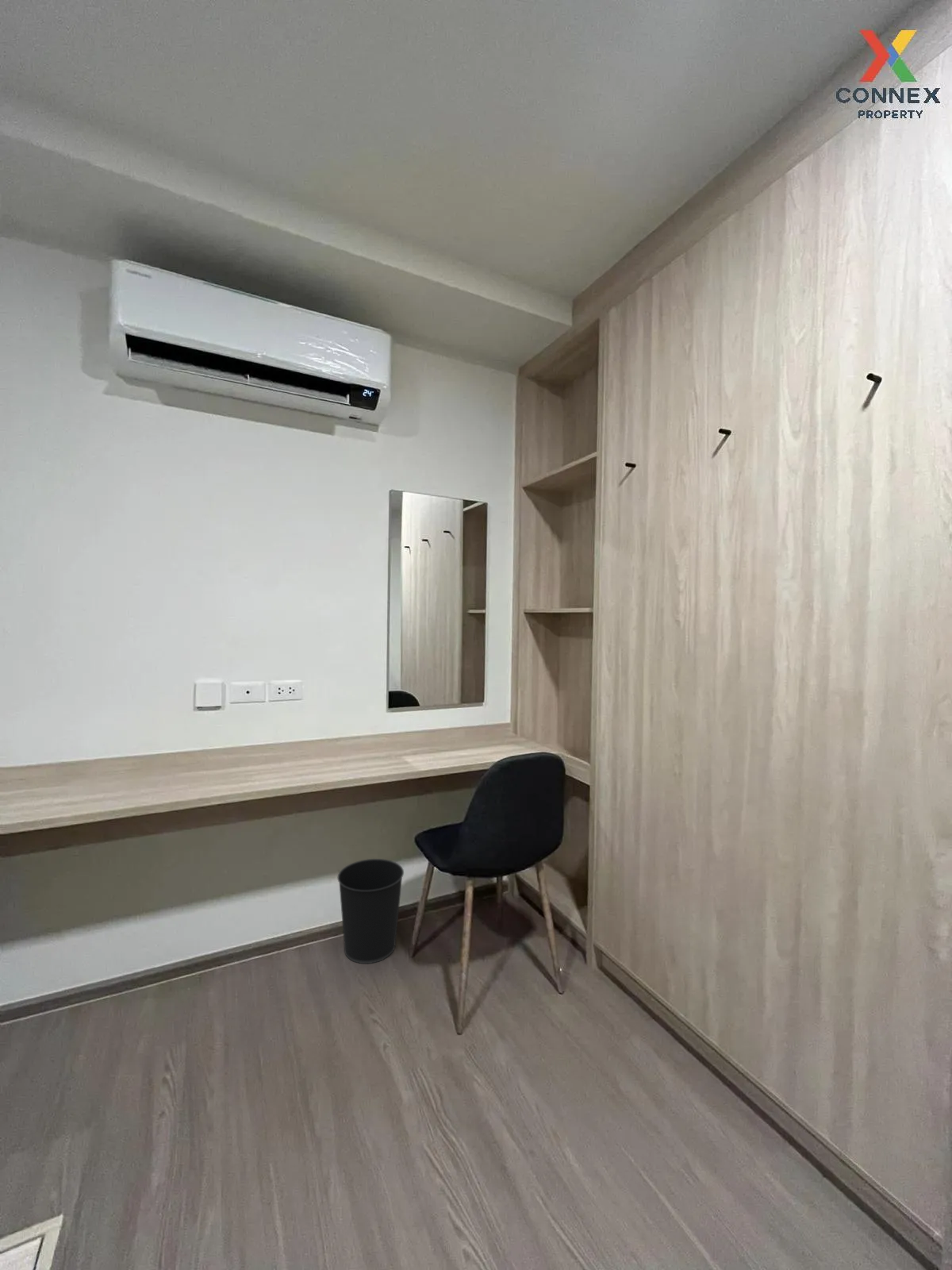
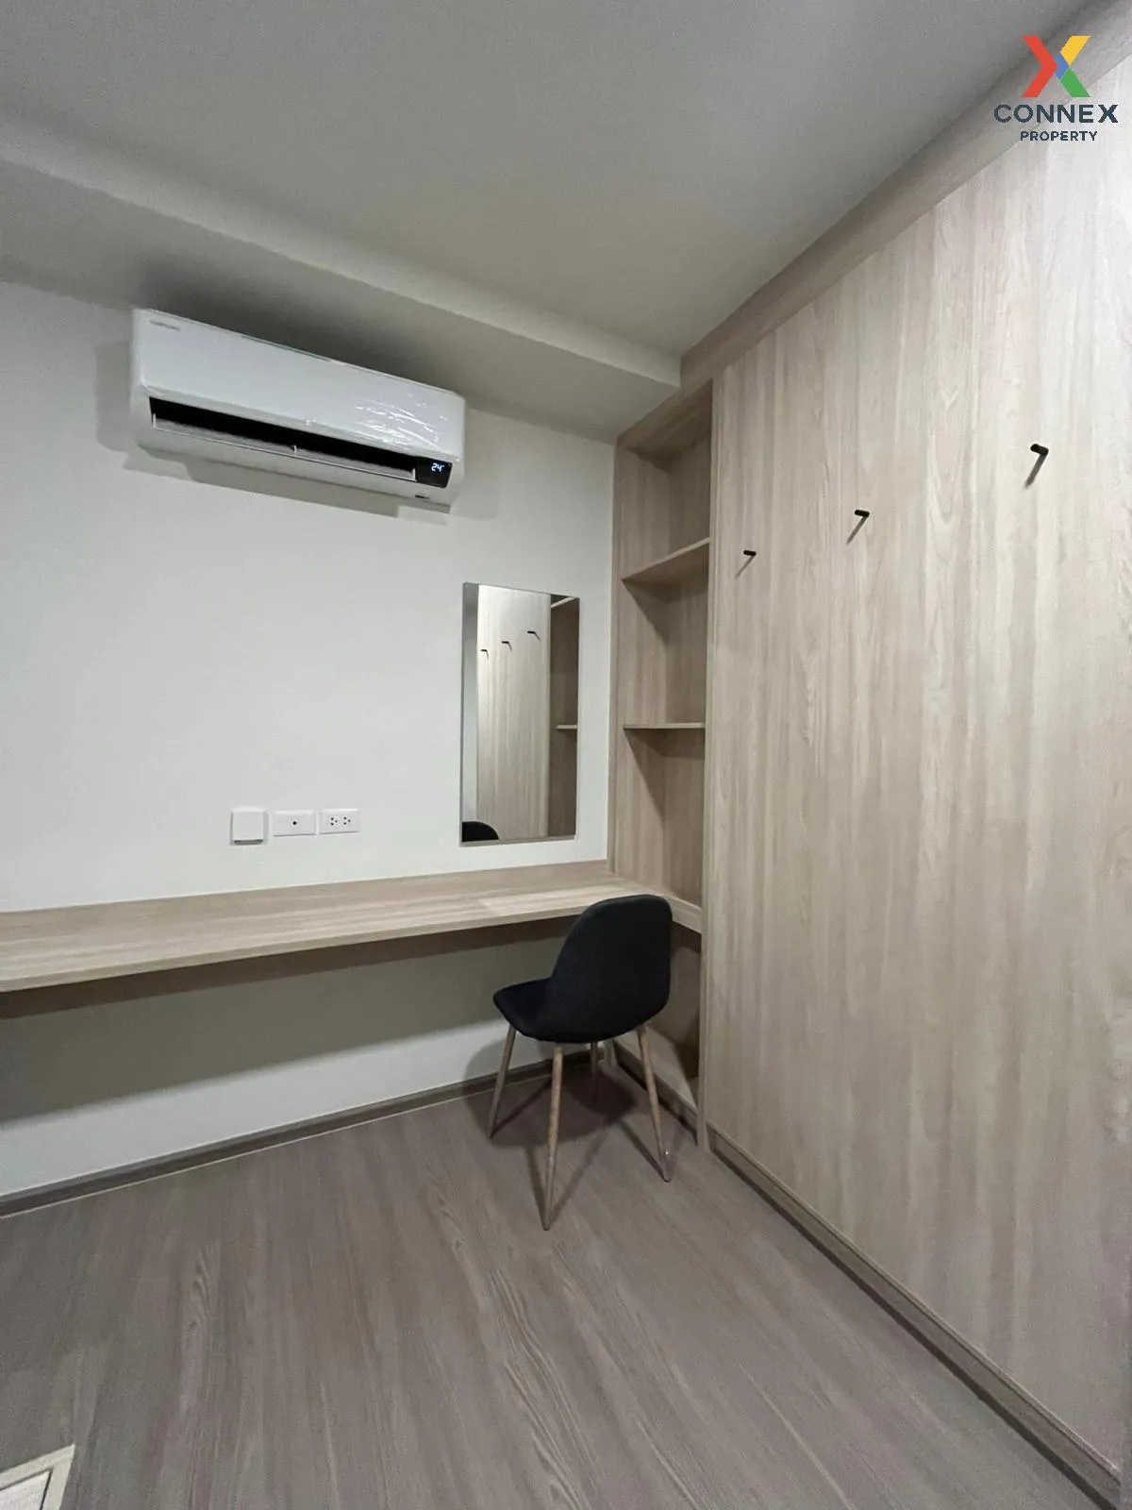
- wastebasket [336,858,405,964]
